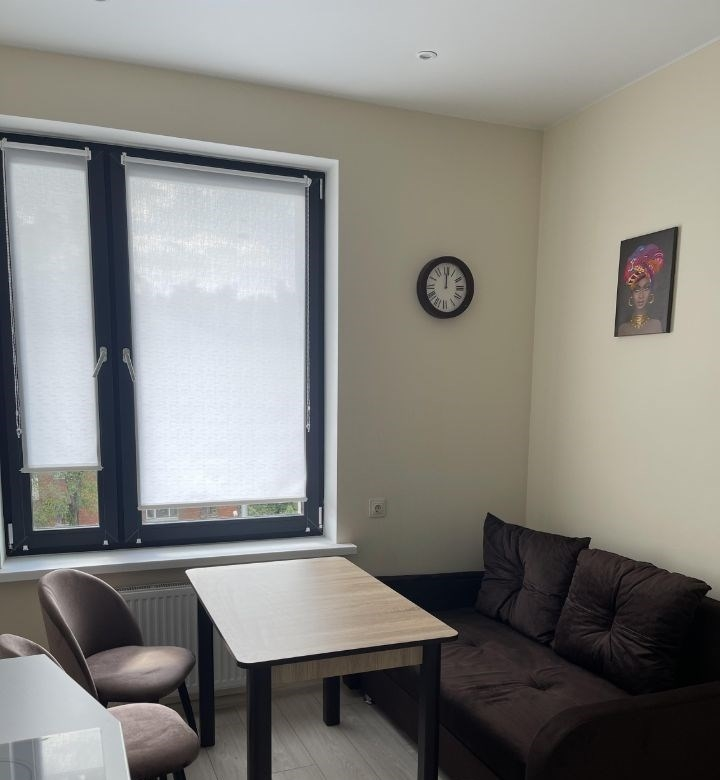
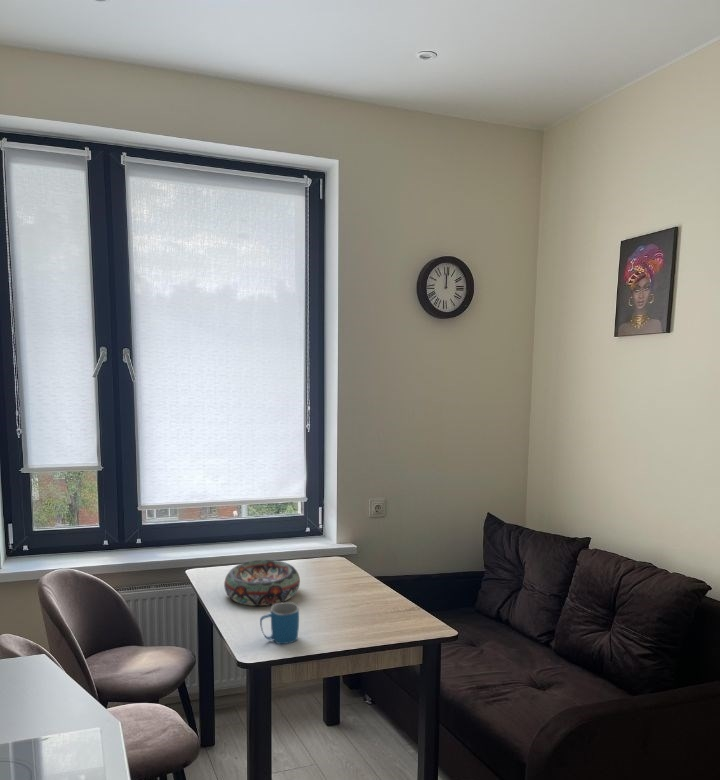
+ mug [259,601,300,645]
+ decorative bowl [223,559,301,607]
